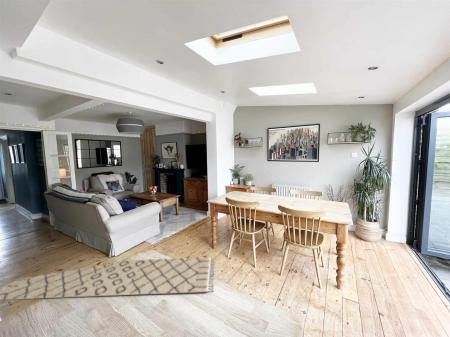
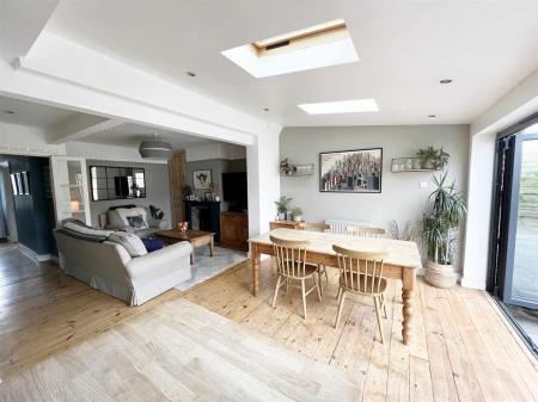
- rug [0,256,216,301]
